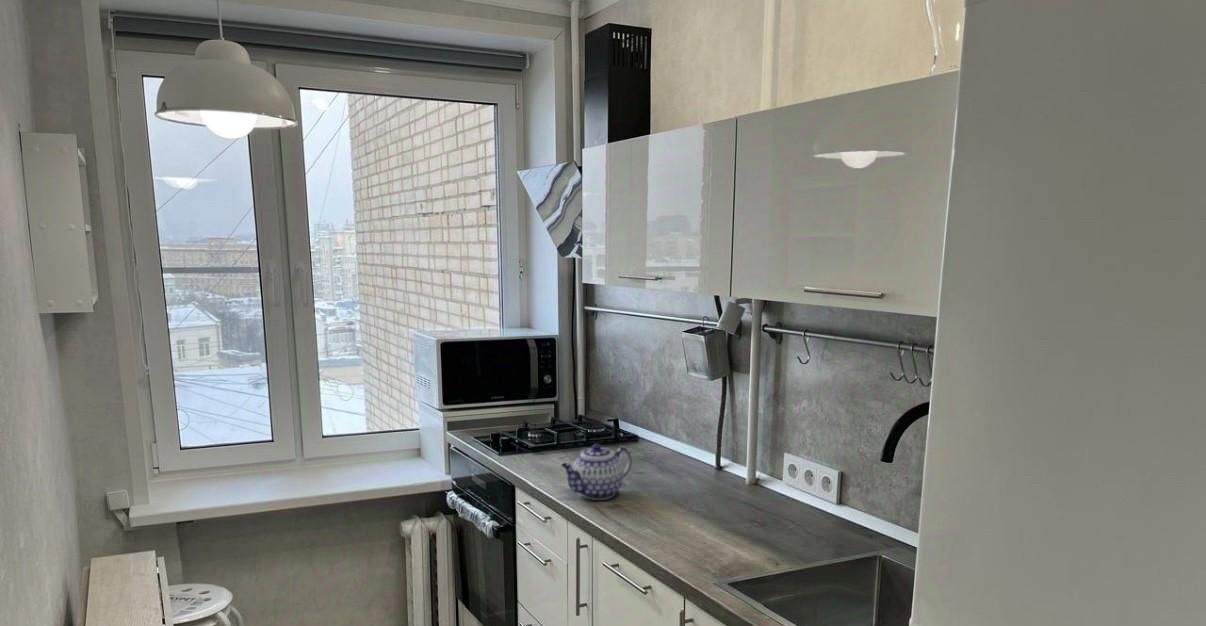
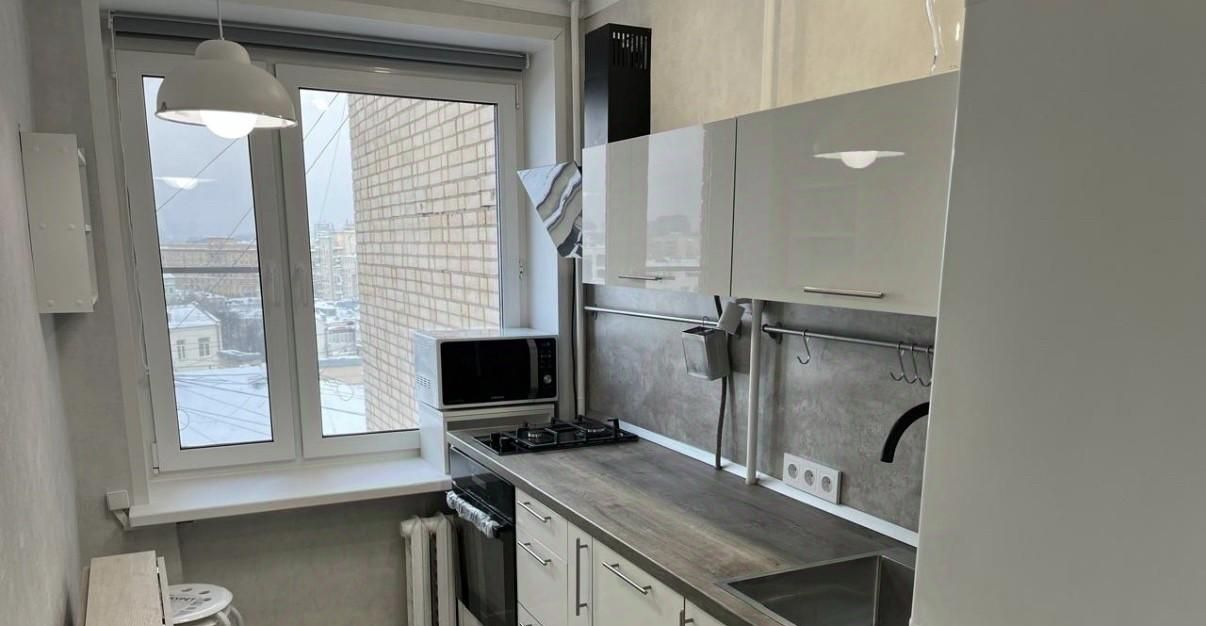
- teapot [560,442,633,501]
